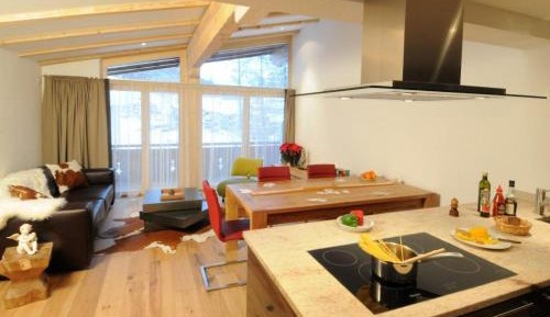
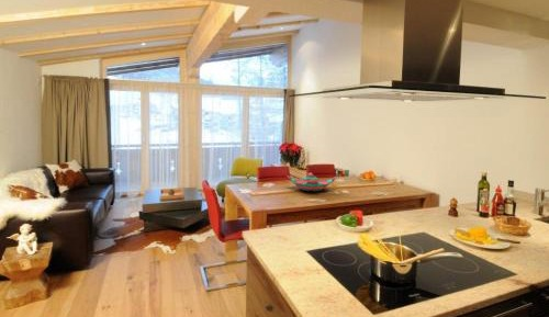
+ decorative bowl [287,172,337,192]
